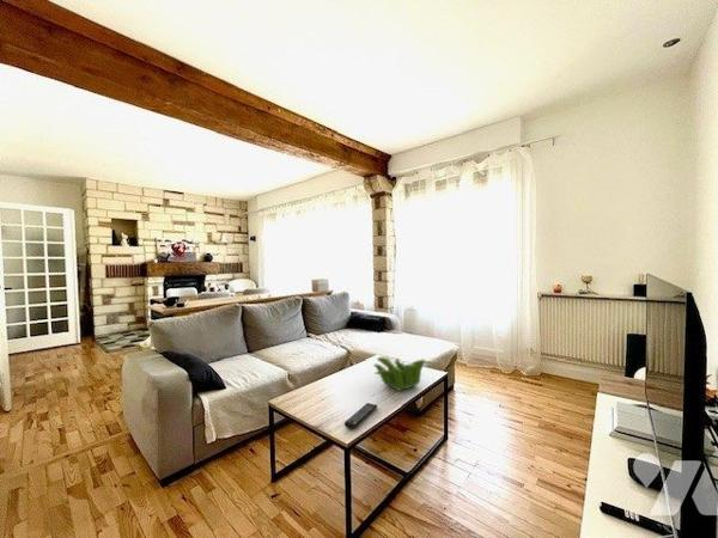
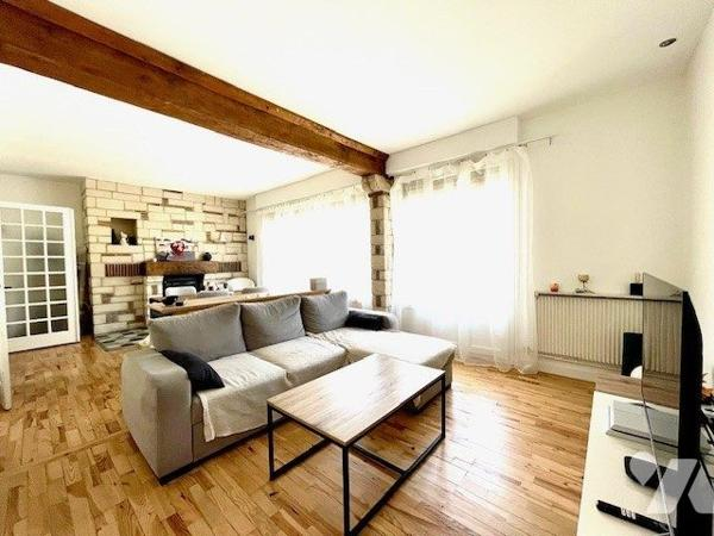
- remote control [343,402,378,430]
- plant [372,356,433,392]
